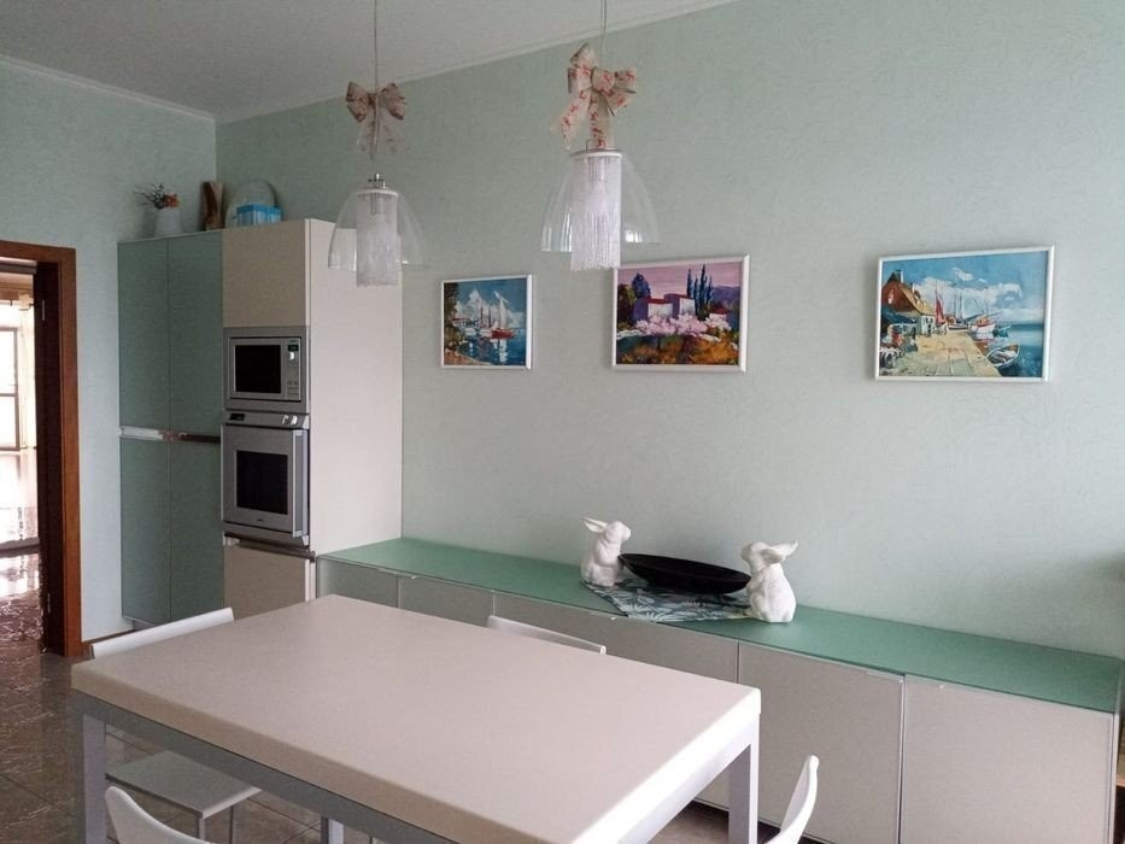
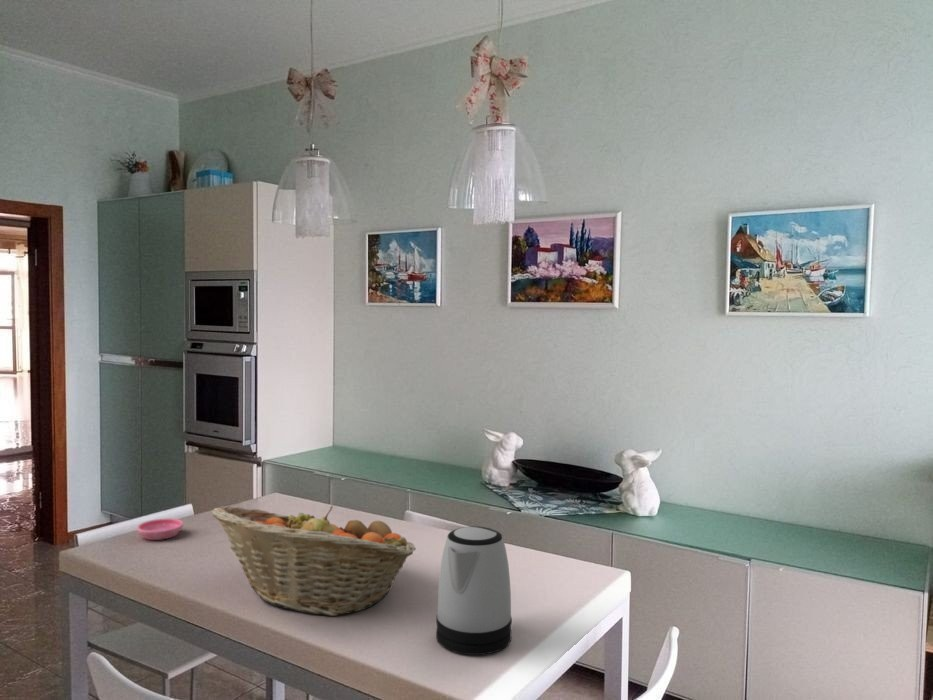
+ kettle [435,525,513,656]
+ fruit basket [210,505,417,617]
+ saucer [136,517,185,541]
